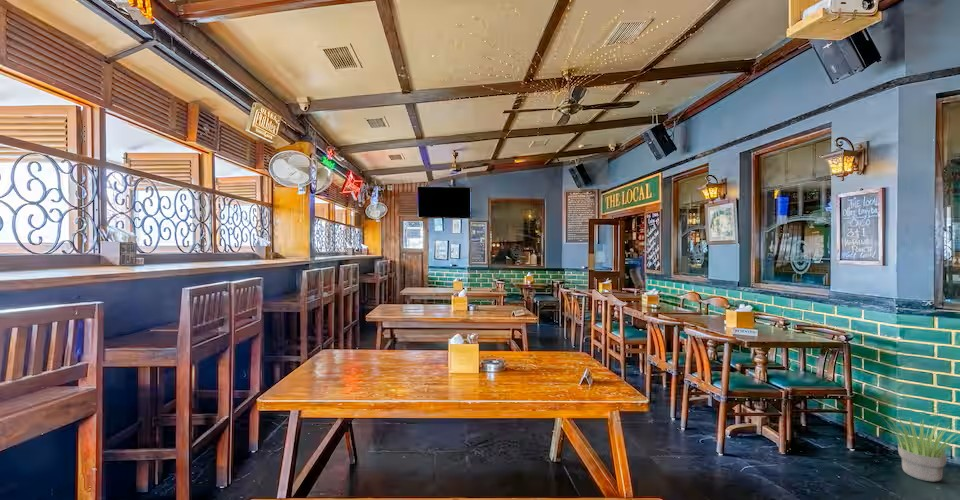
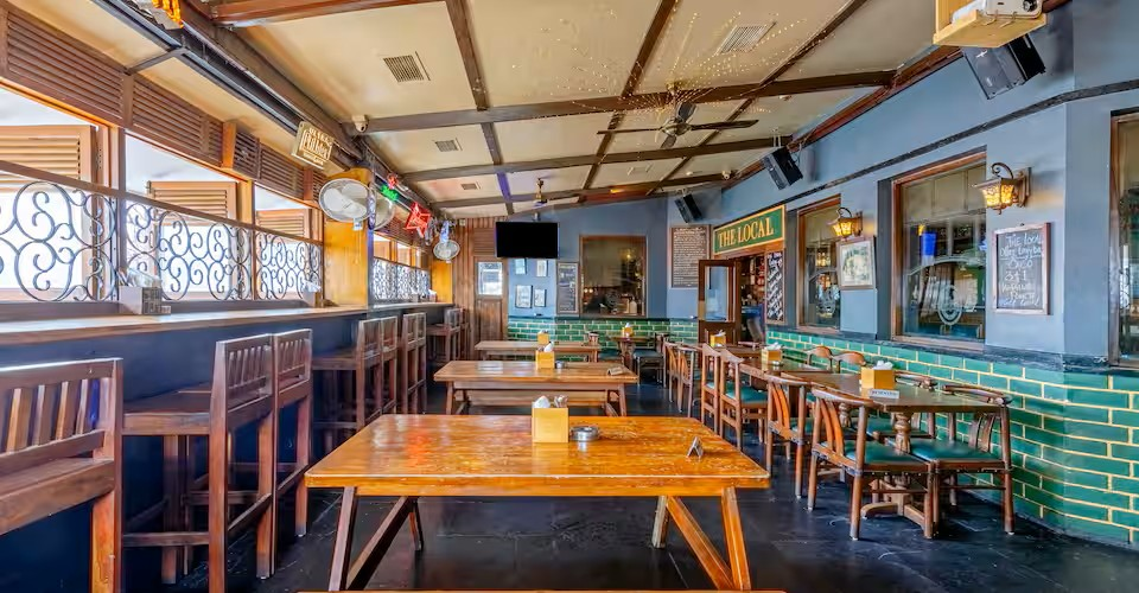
- potted plant [882,416,960,483]
